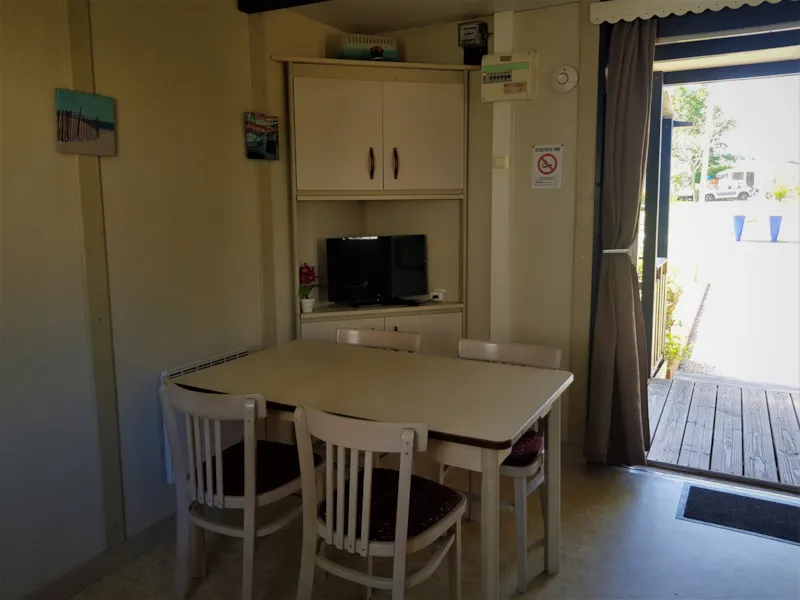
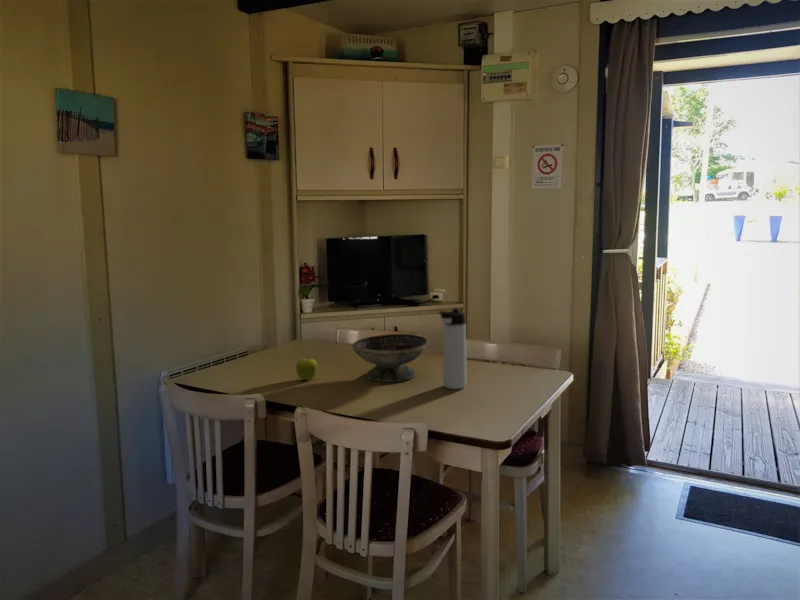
+ decorative bowl [351,333,429,383]
+ thermos bottle [438,307,467,390]
+ fruit [295,357,319,381]
